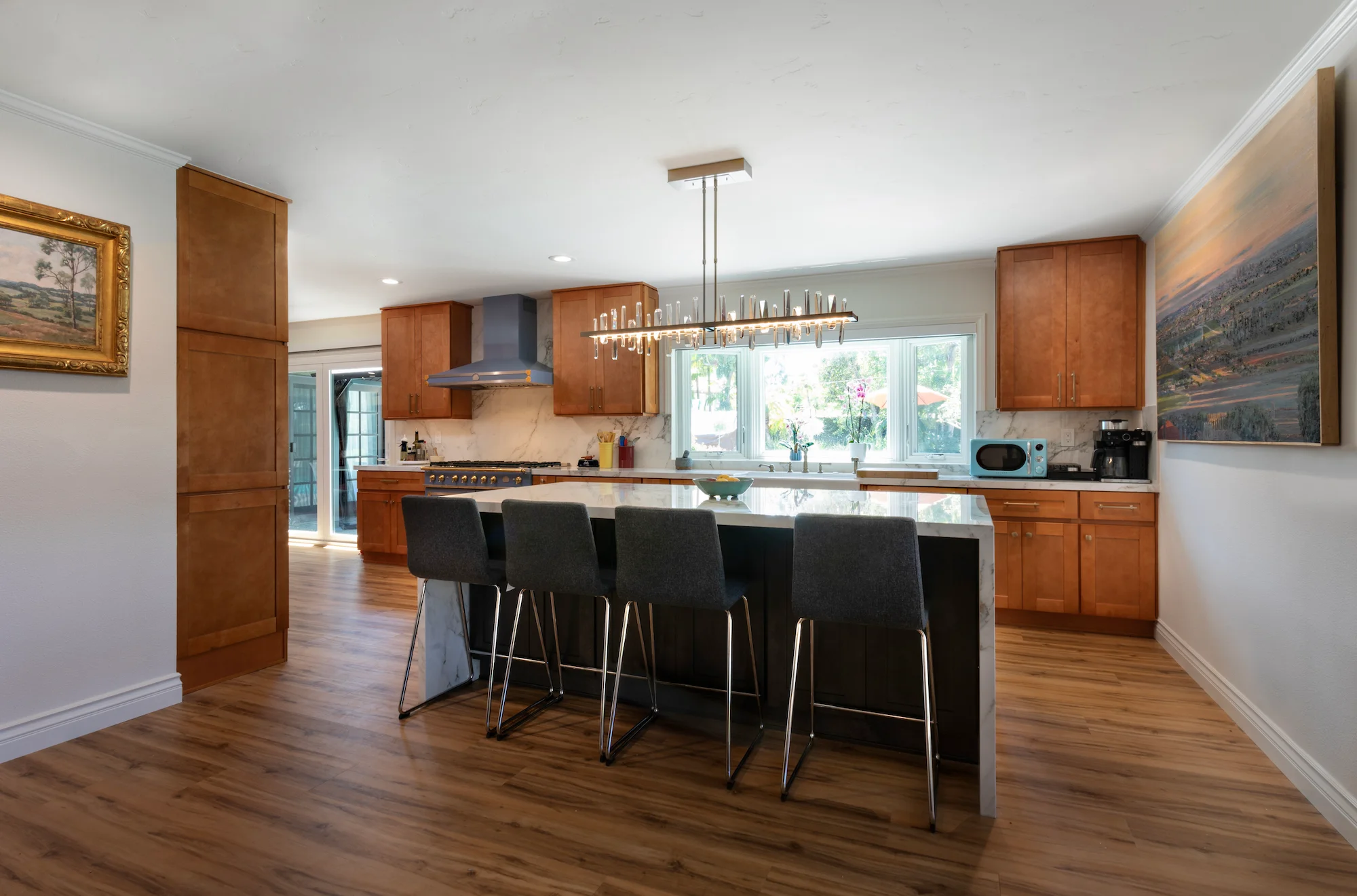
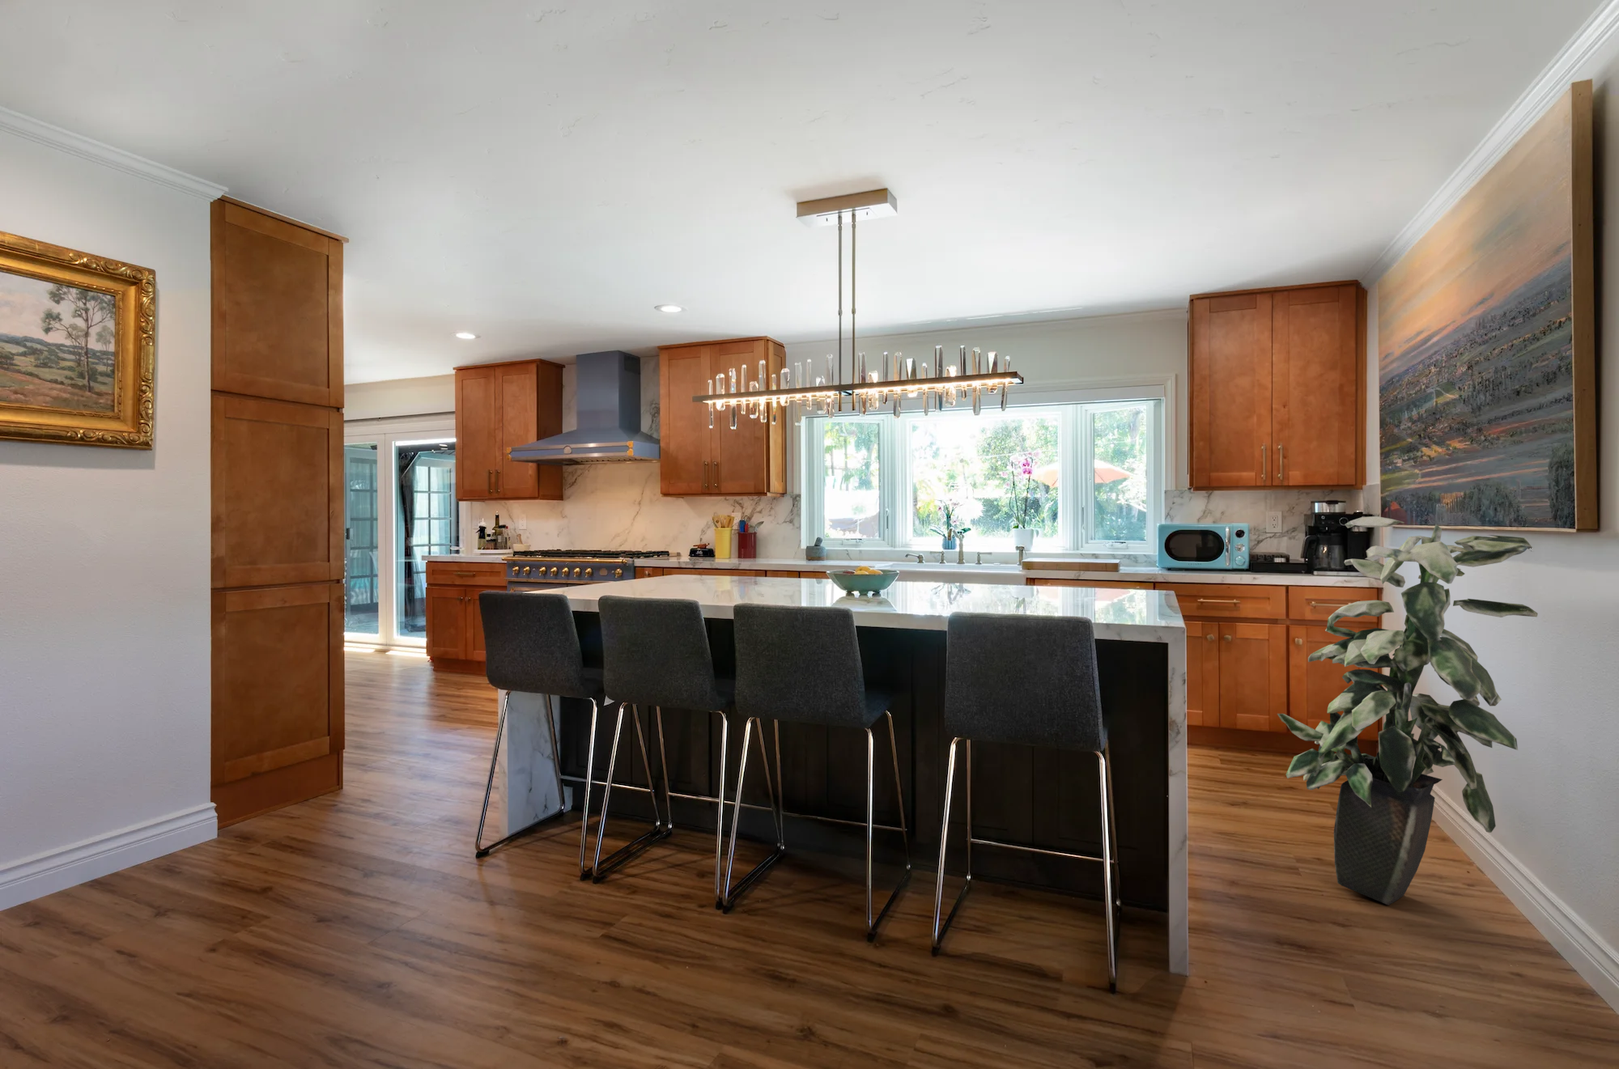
+ indoor plant [1277,515,1539,906]
